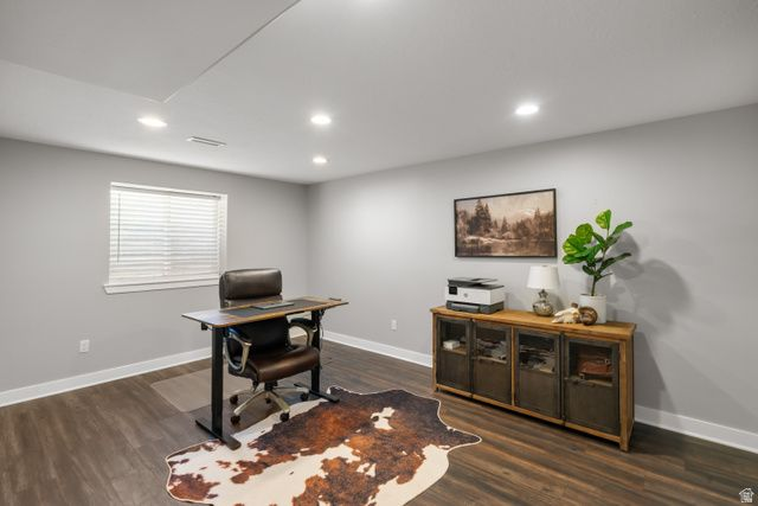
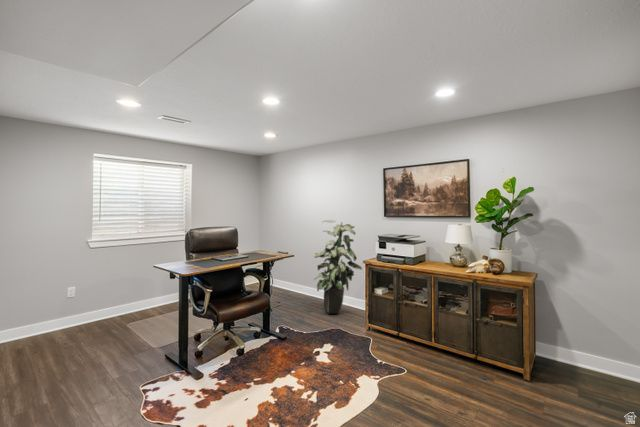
+ indoor plant [313,219,363,315]
